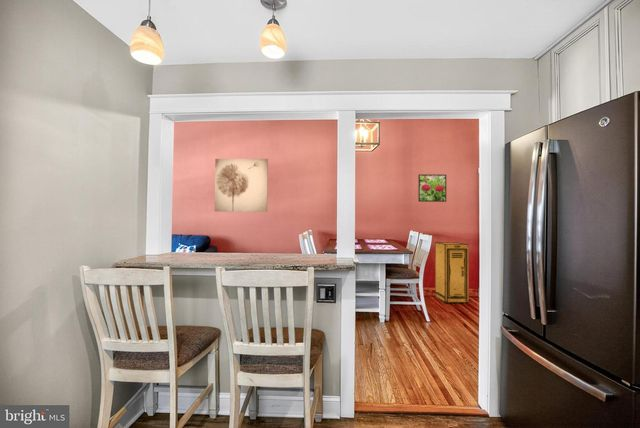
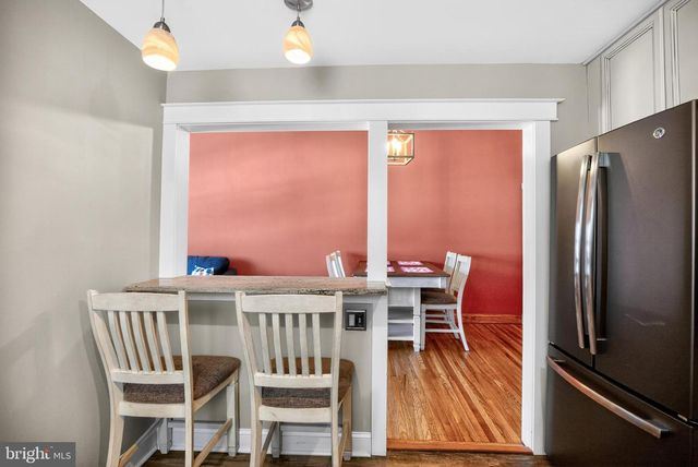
- storage cabinet [434,241,470,304]
- wall art [213,158,269,213]
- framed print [417,173,447,203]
